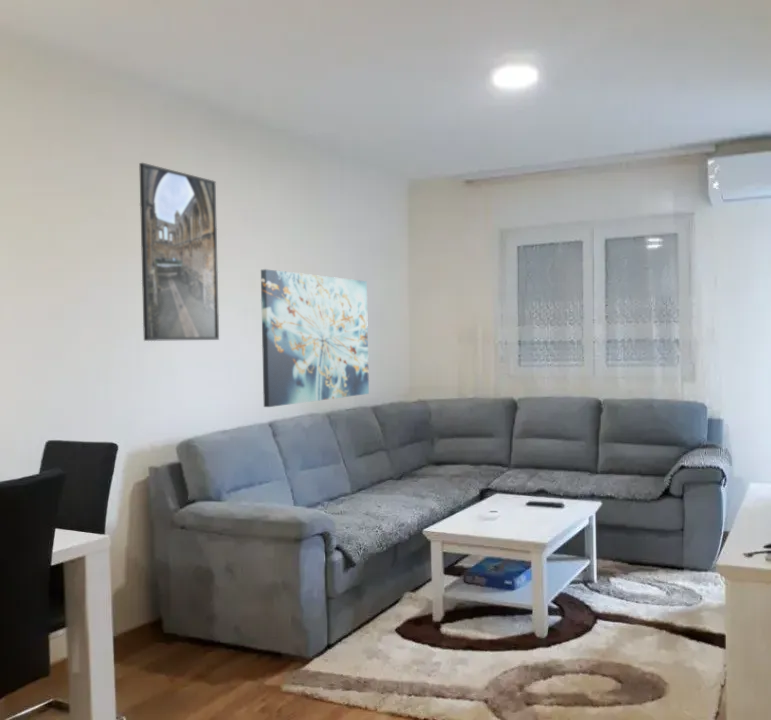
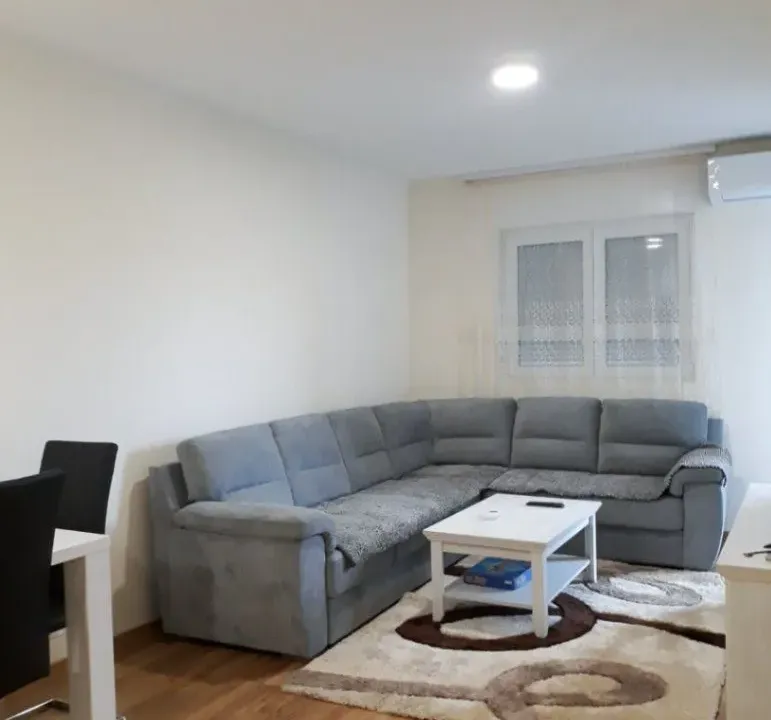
- wall art [260,268,370,408]
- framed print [138,162,220,342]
